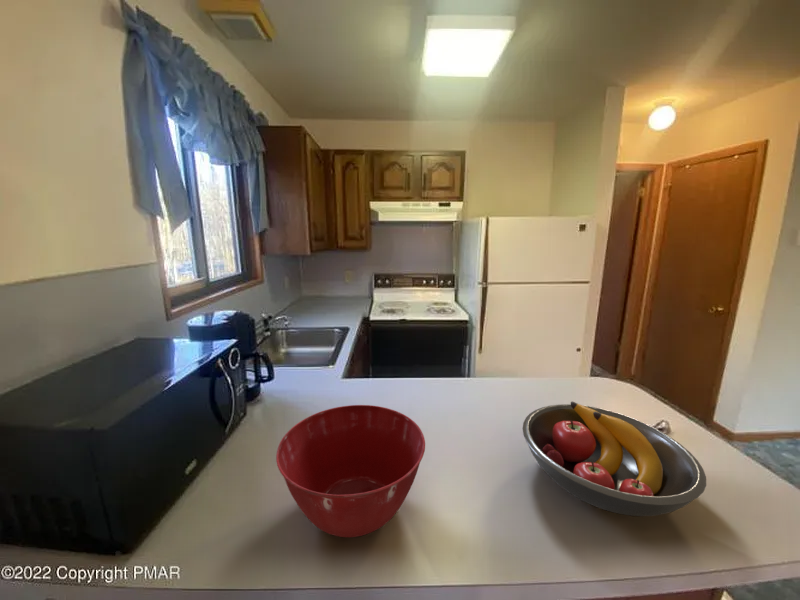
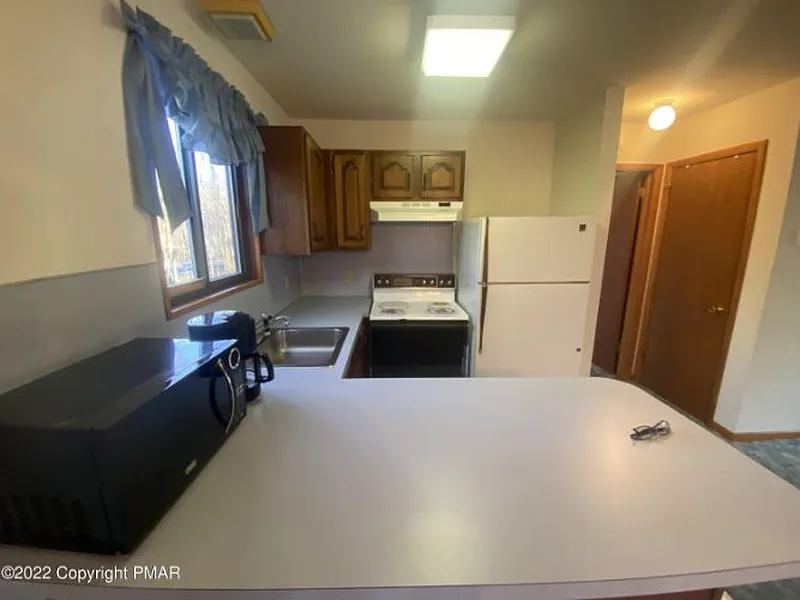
- mixing bowl [275,404,426,538]
- fruit bowl [522,400,707,517]
